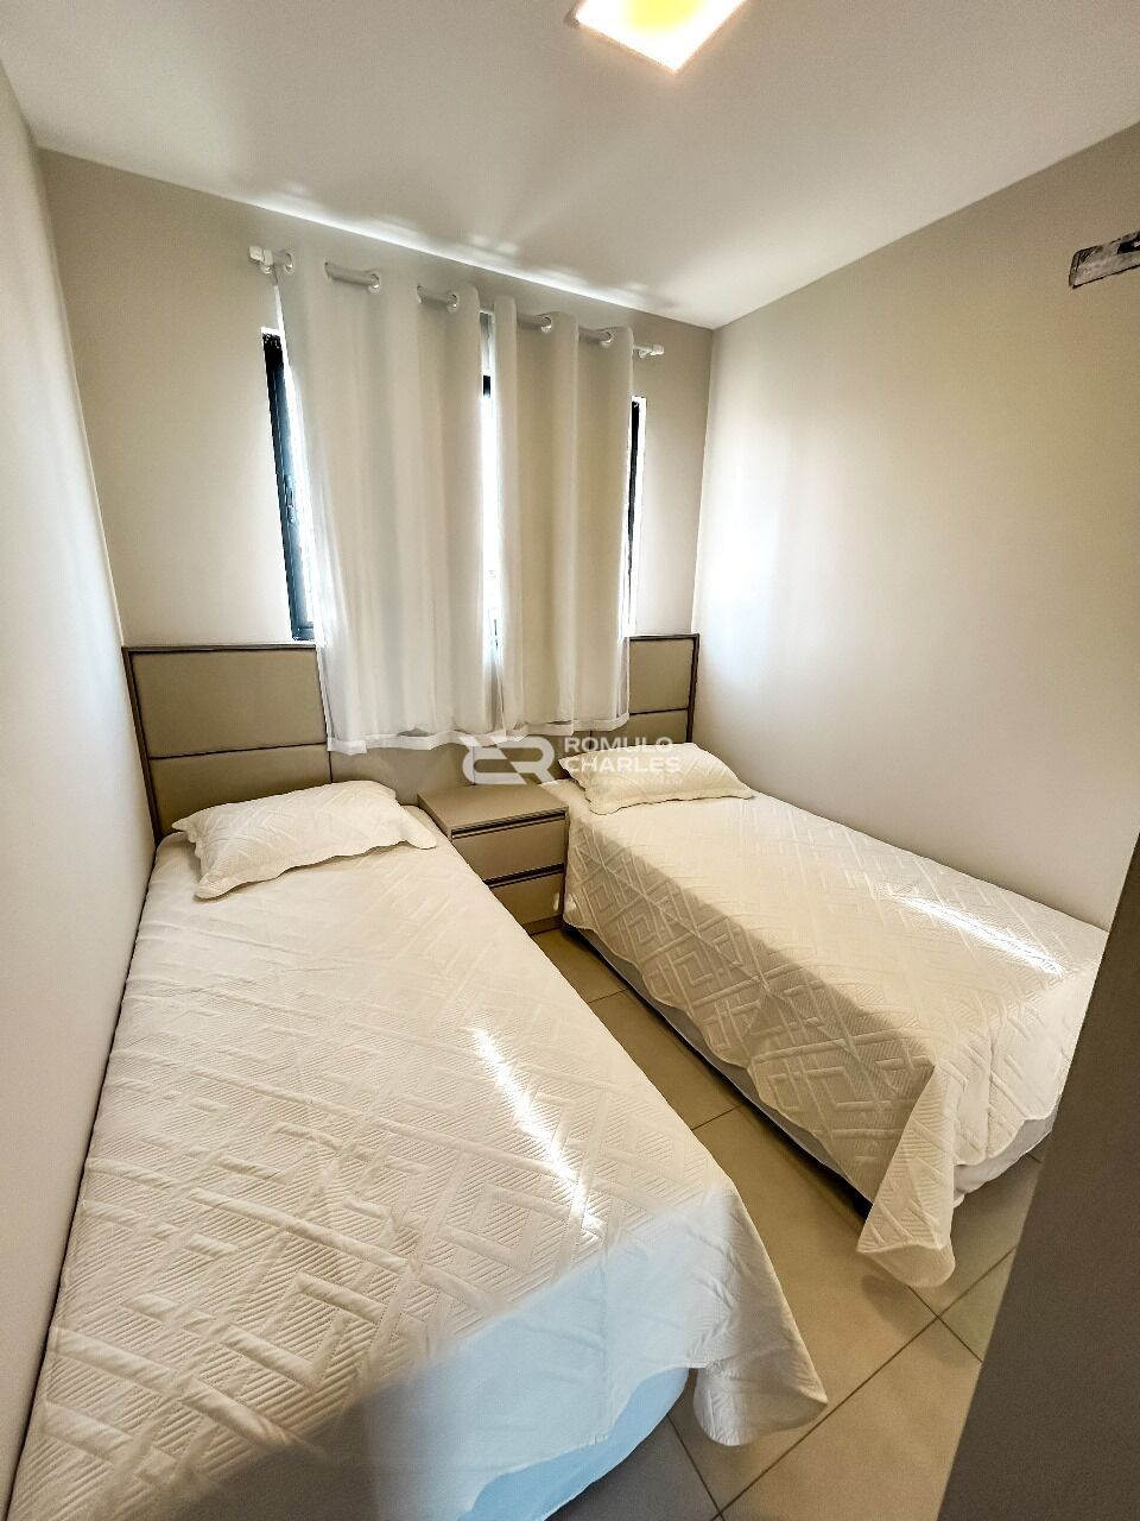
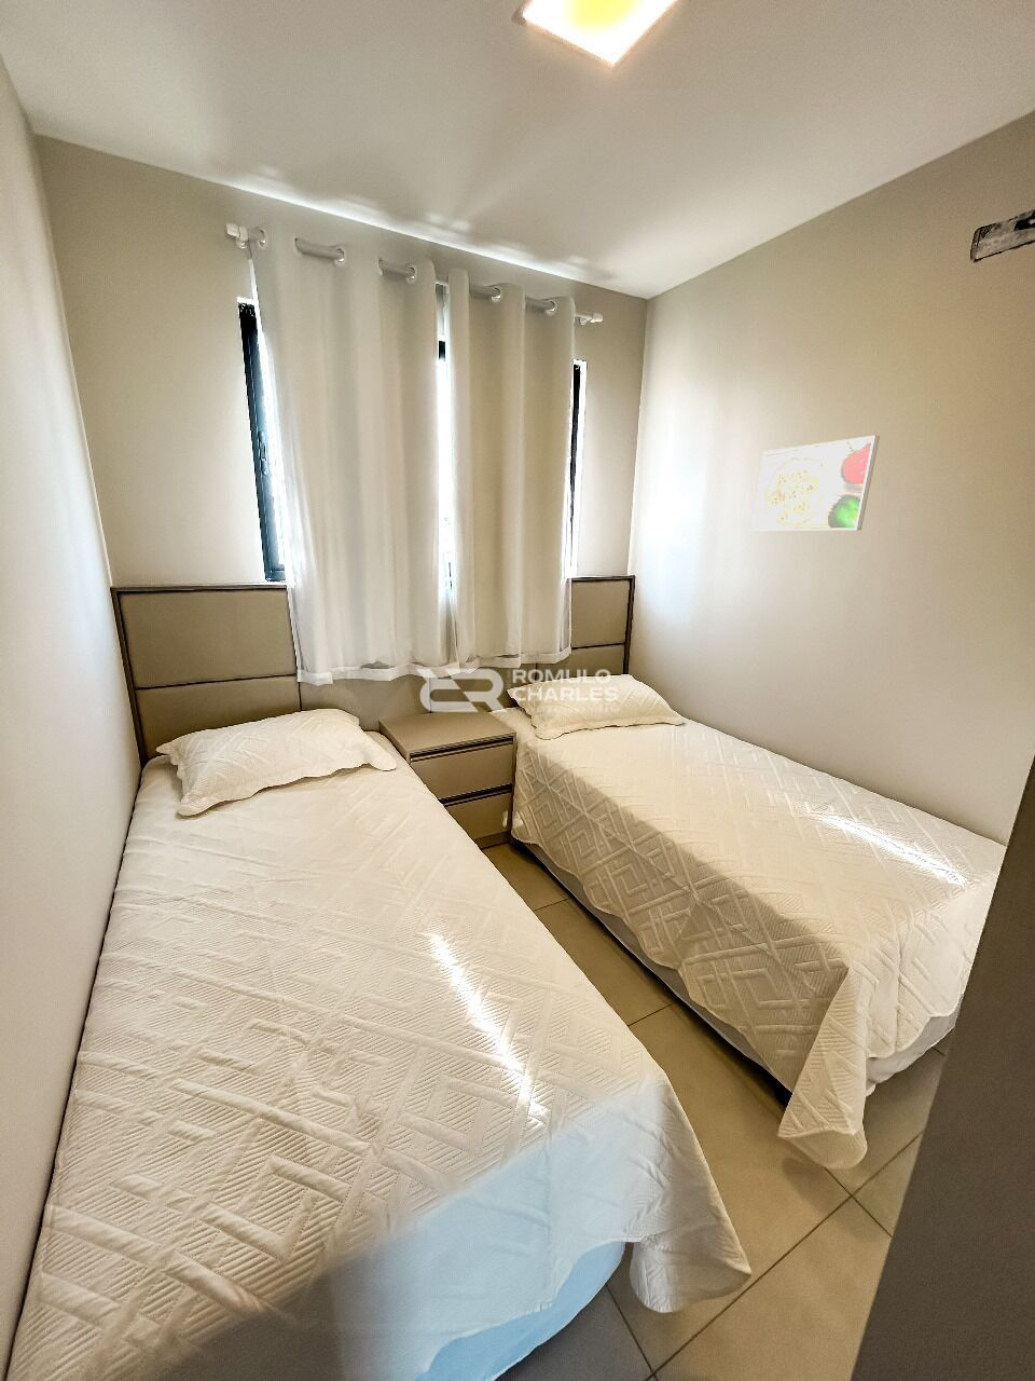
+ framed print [751,435,881,531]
